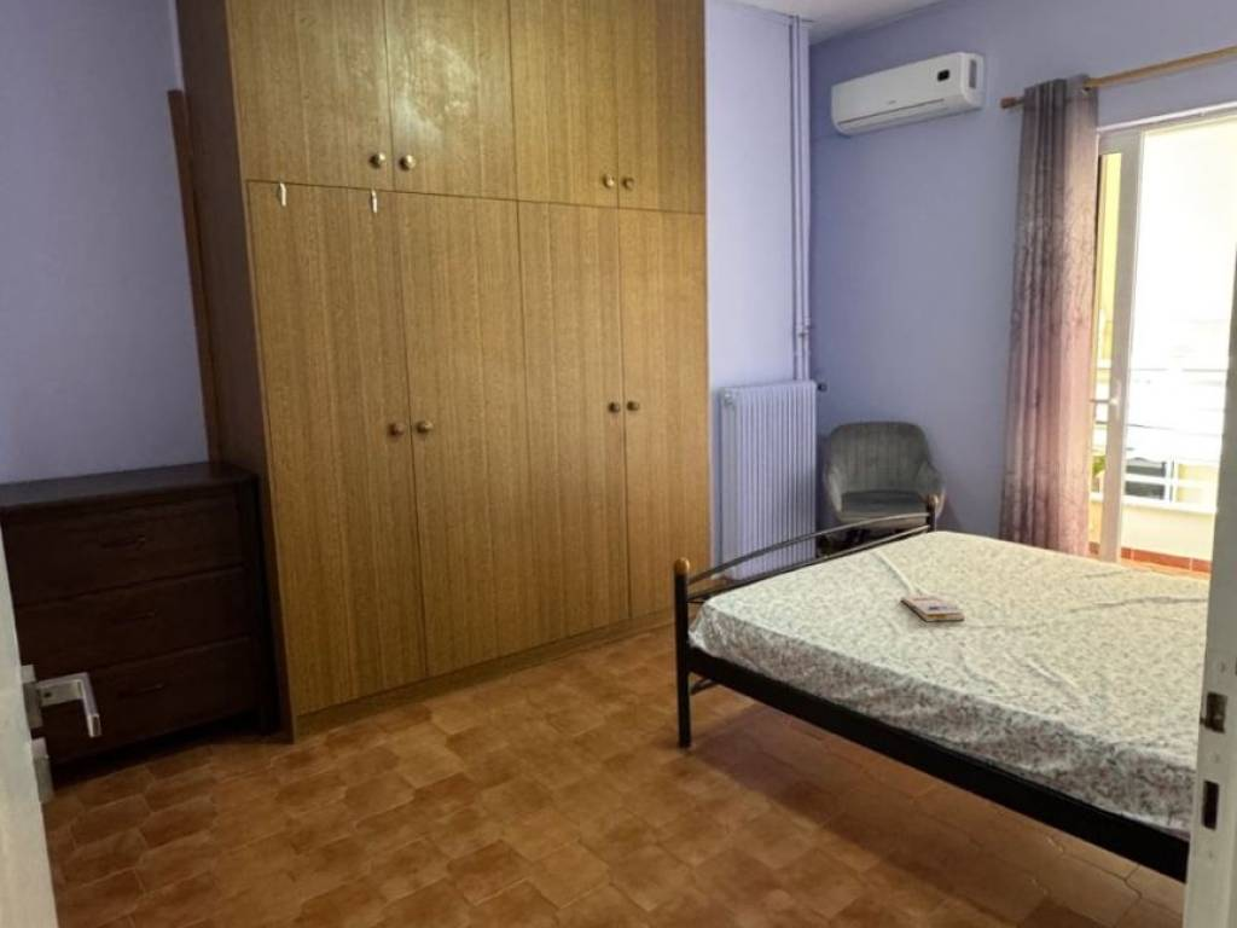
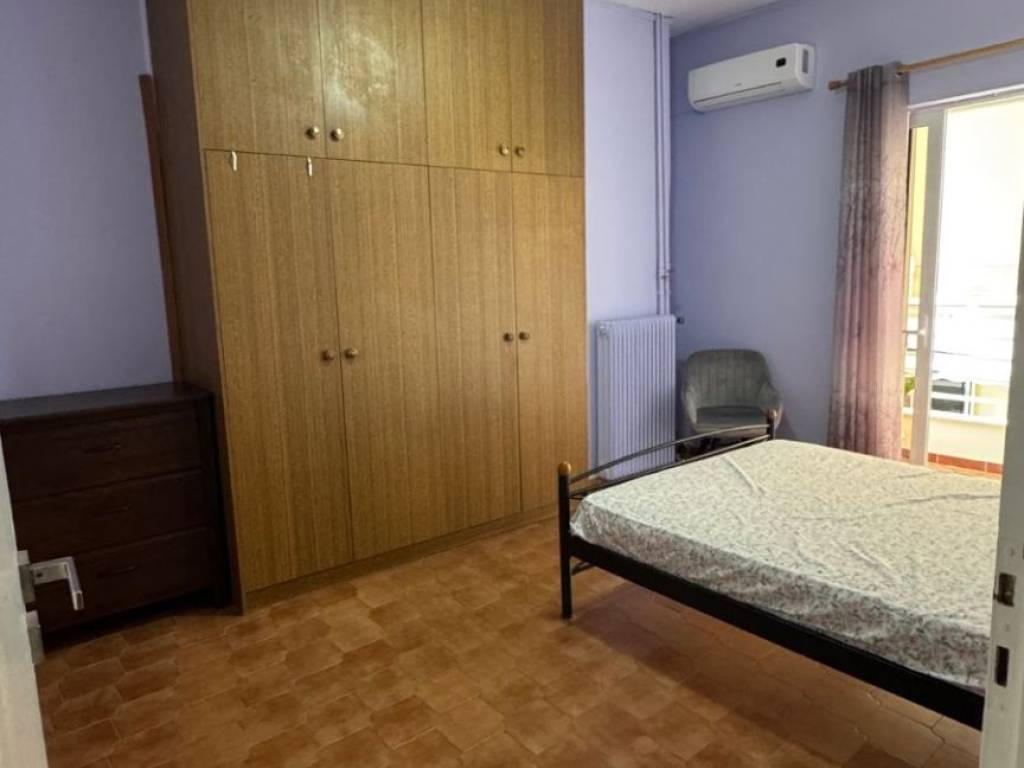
- paperback book [900,594,966,624]
